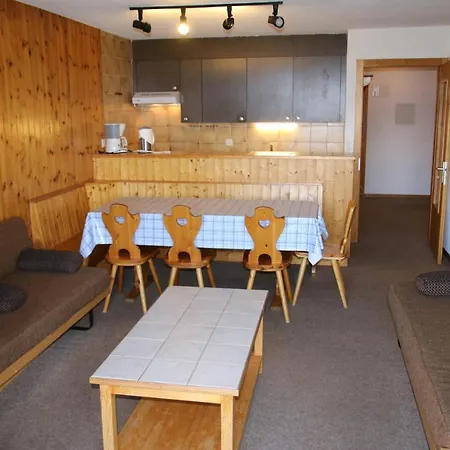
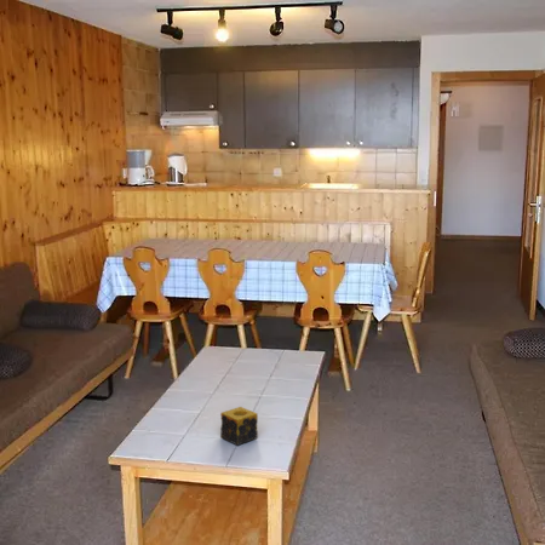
+ candle [219,406,259,446]
